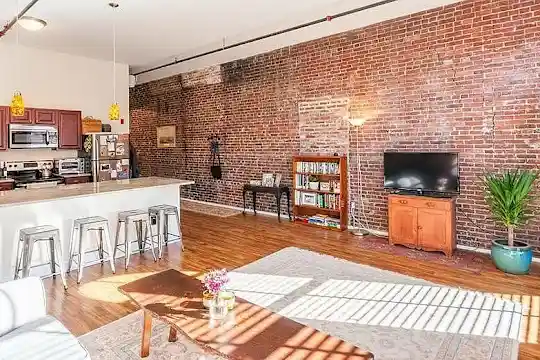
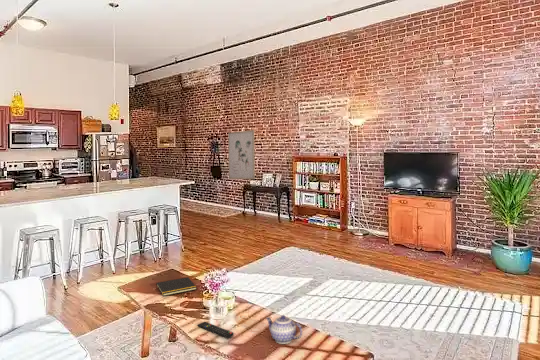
+ teapot [265,314,303,345]
+ notepad [155,276,197,297]
+ wall art [227,129,256,180]
+ remote control [197,321,235,339]
